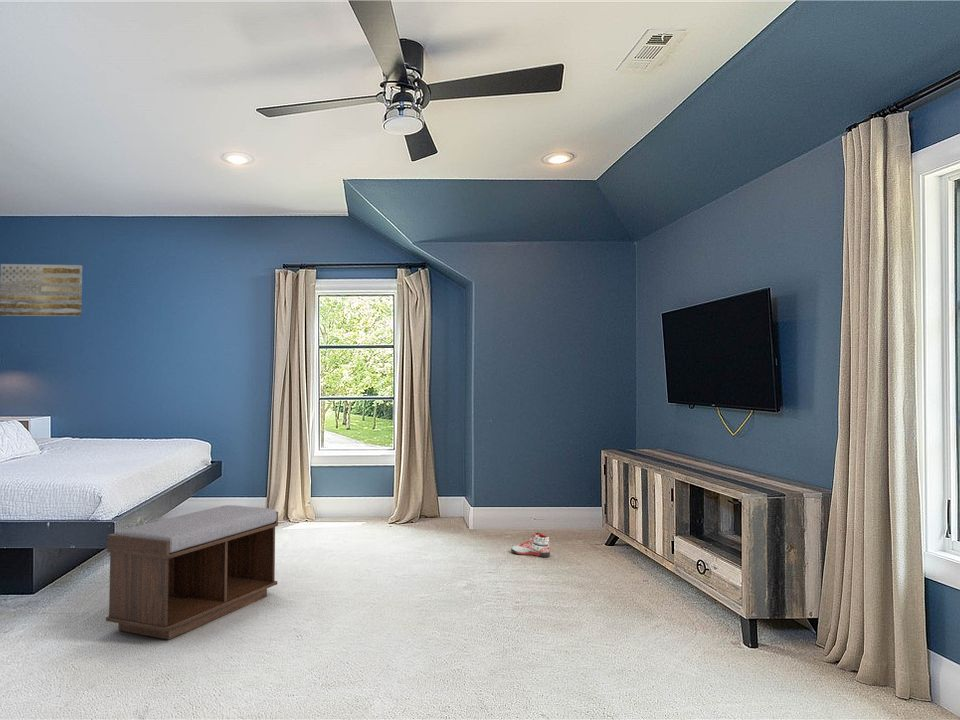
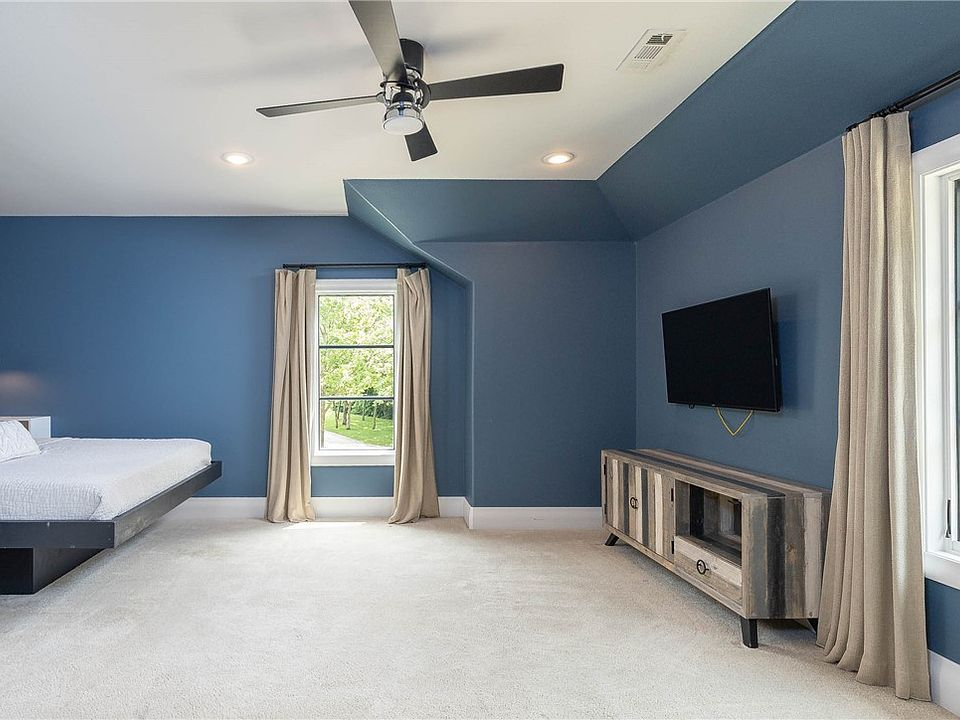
- sneaker [510,531,551,558]
- wall art [0,263,83,317]
- bench [105,504,279,640]
